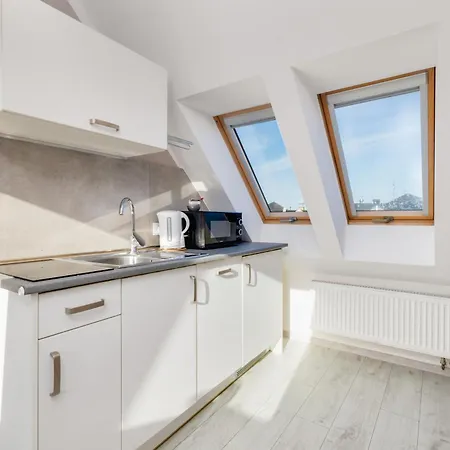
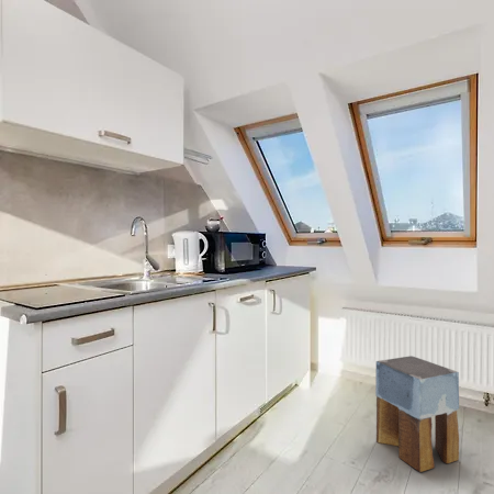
+ stool [374,355,460,473]
